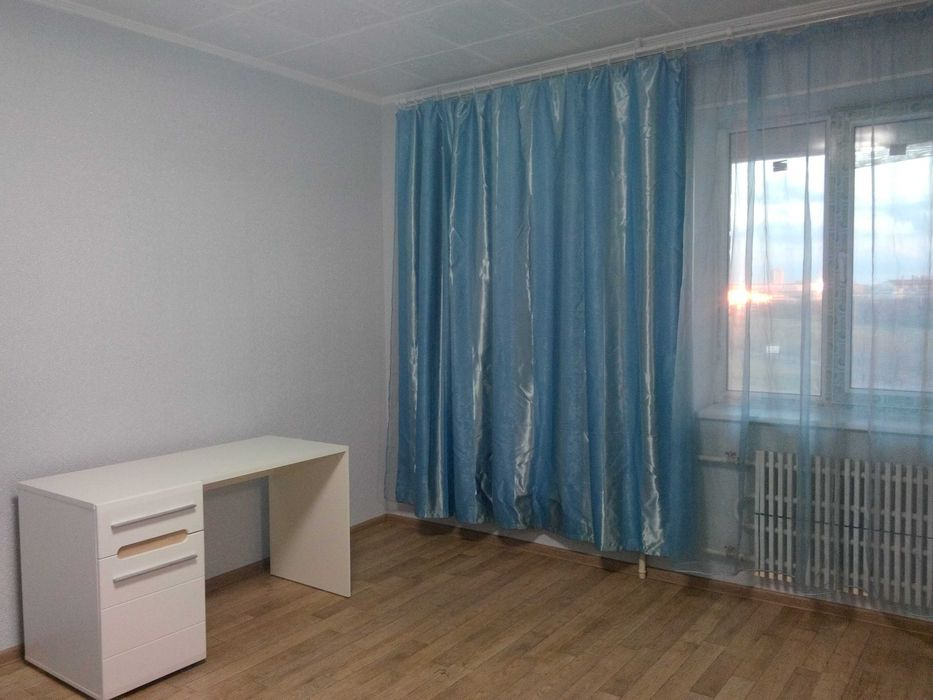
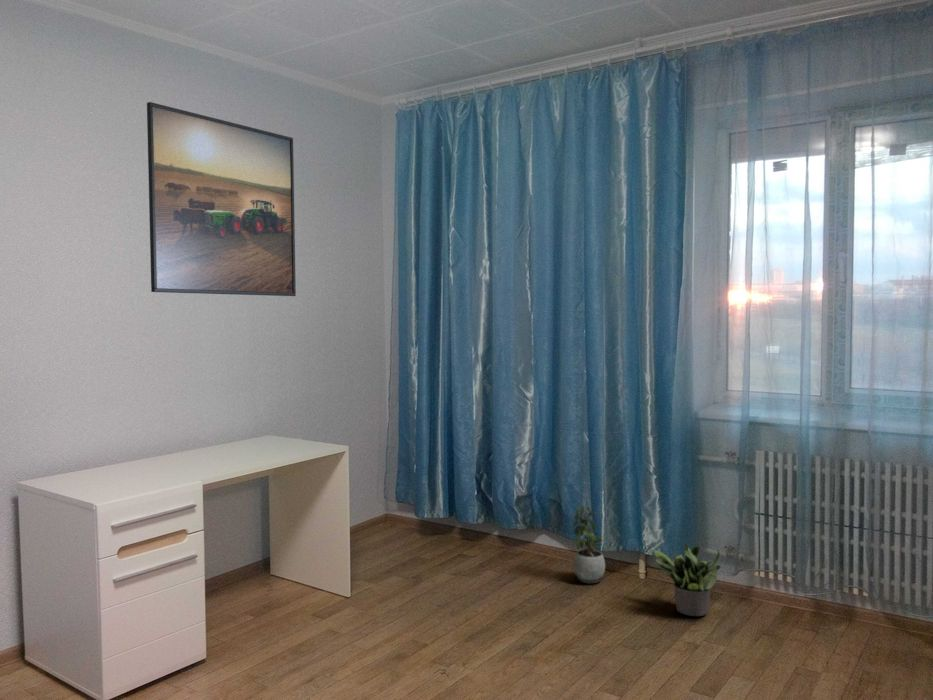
+ potted plant [572,504,606,584]
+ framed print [146,101,297,297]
+ potted plant [652,541,722,617]
